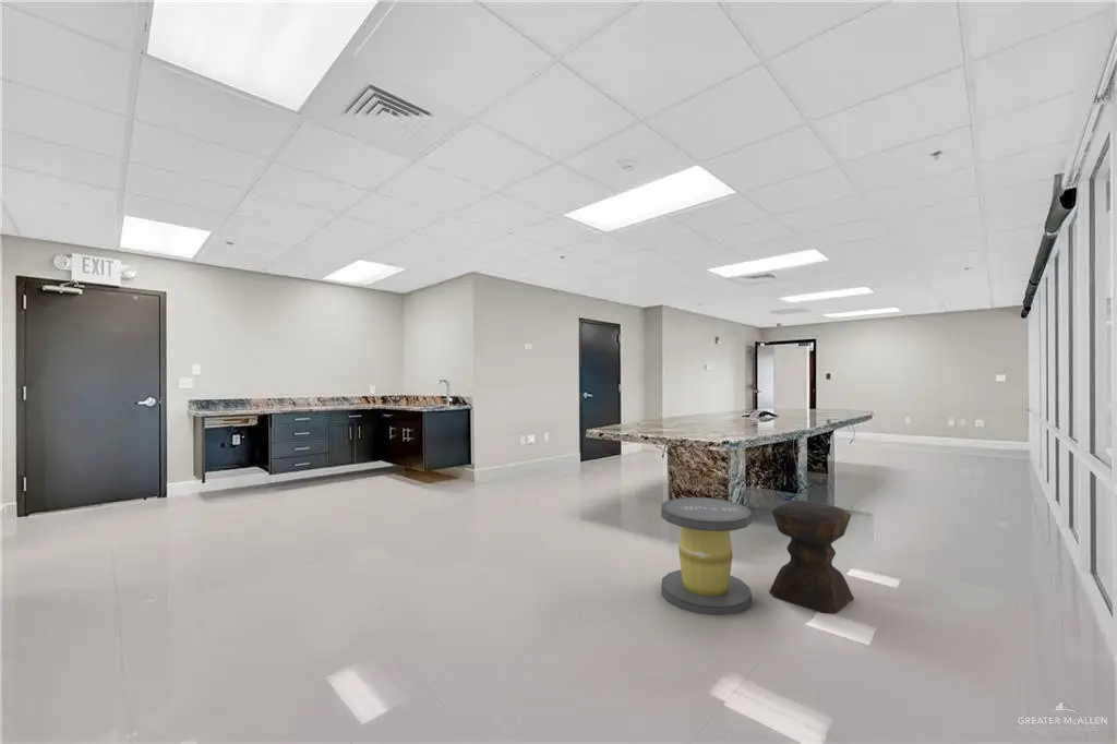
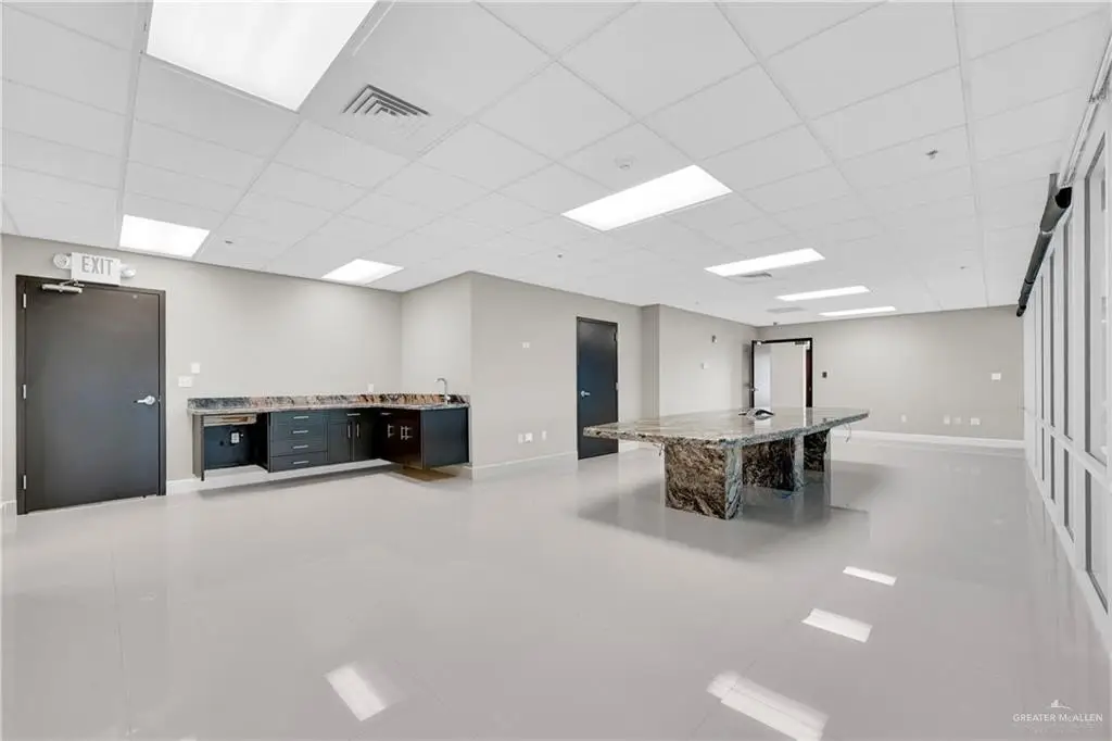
- stool [768,500,855,614]
- stool [660,496,753,616]
